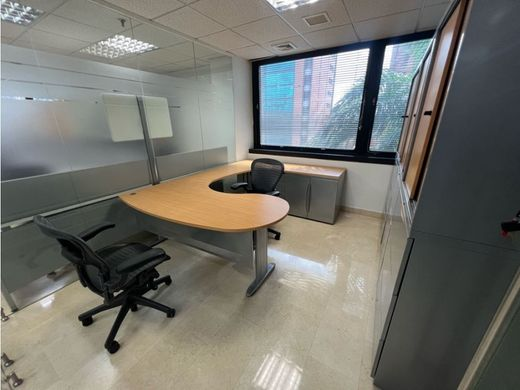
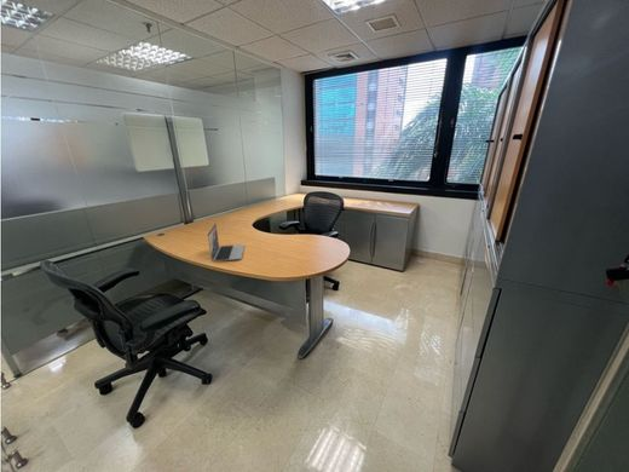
+ laptop [207,223,246,263]
